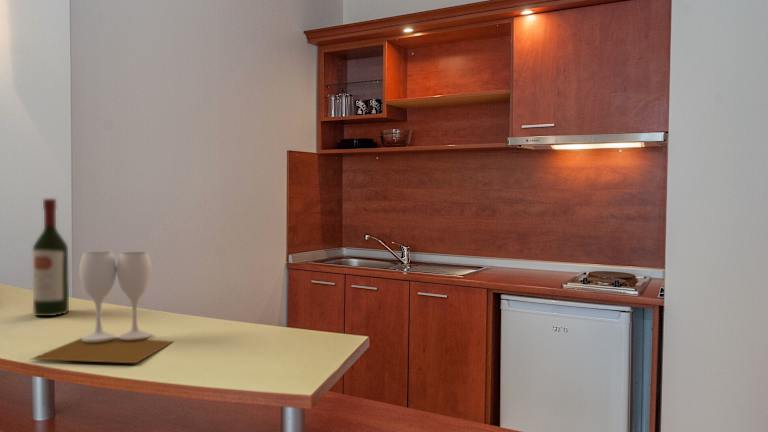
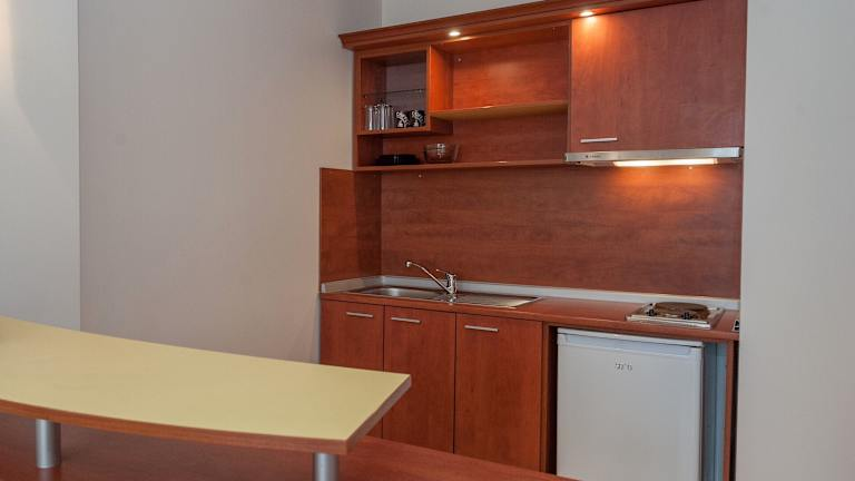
- wine bottle [32,198,70,317]
- wineglass [30,251,175,364]
